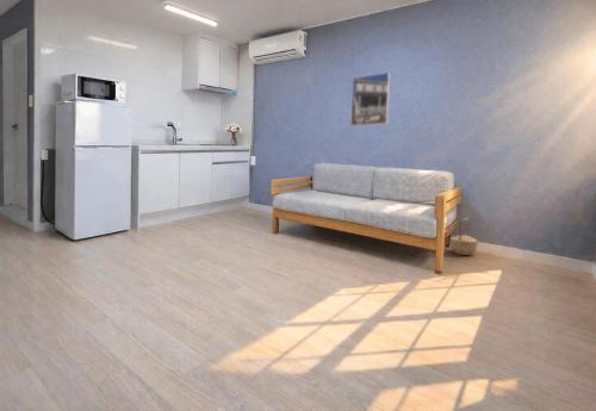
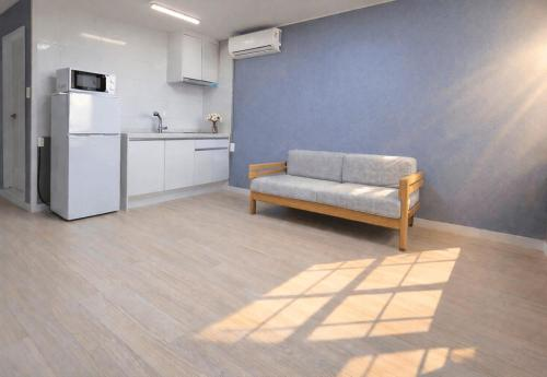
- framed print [349,71,391,127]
- basket [449,217,479,256]
